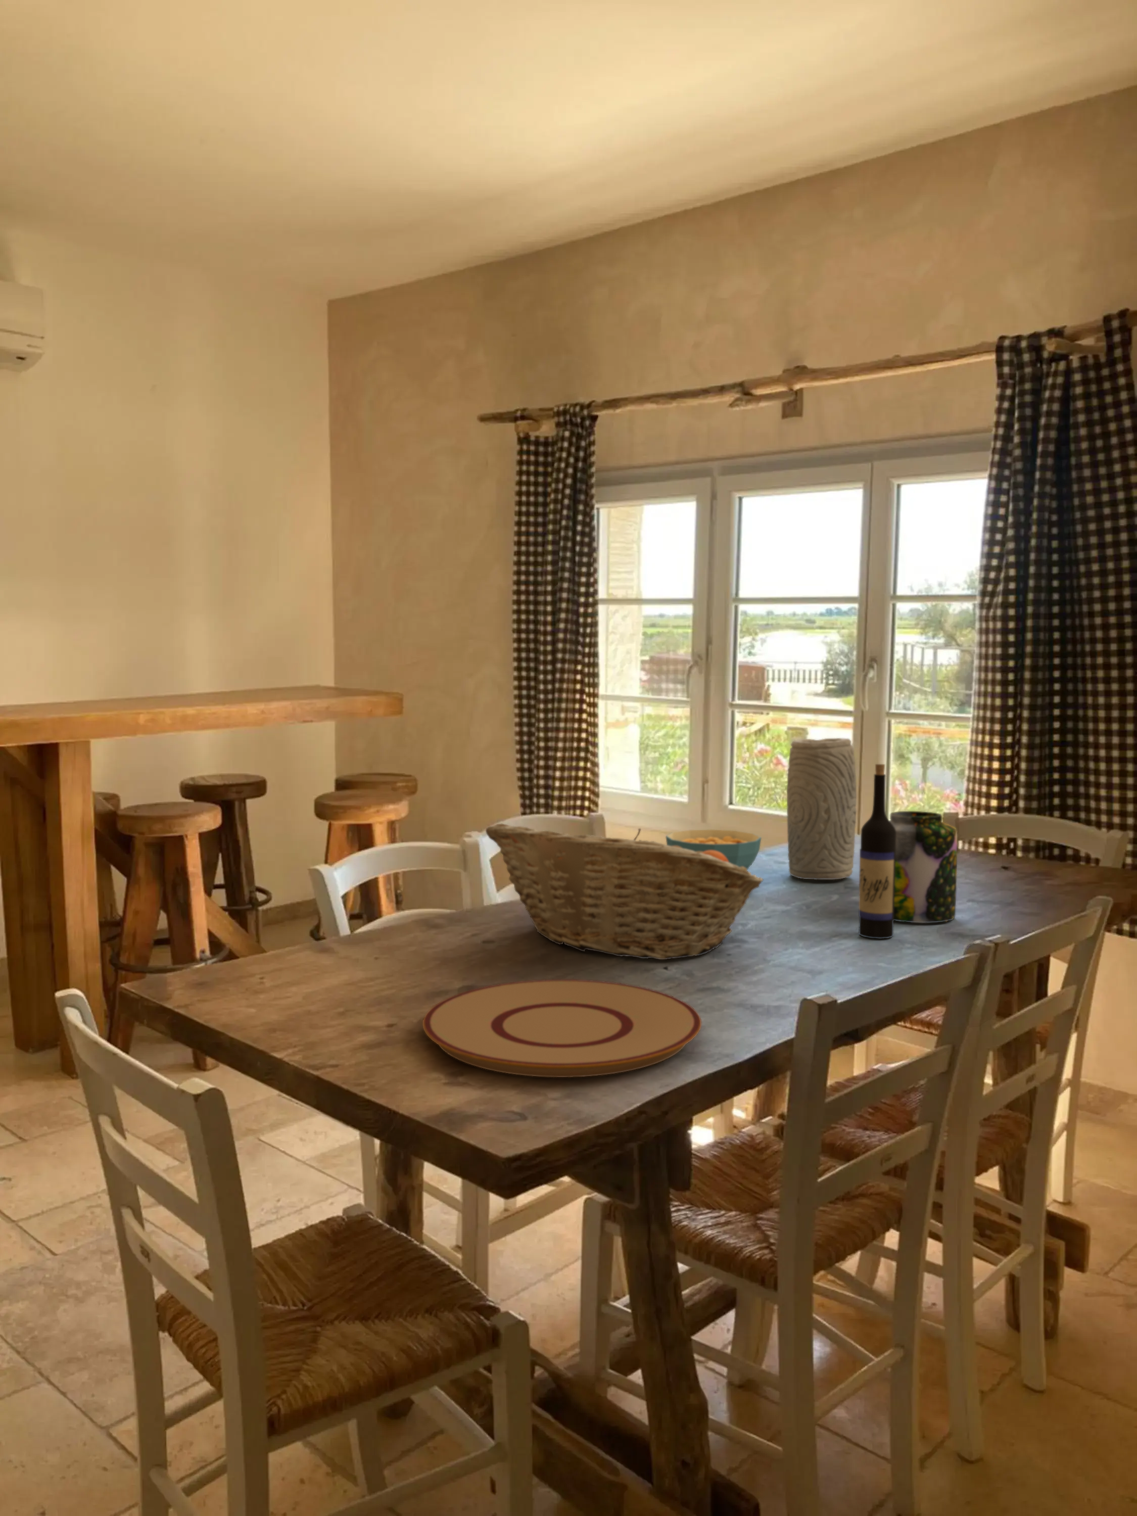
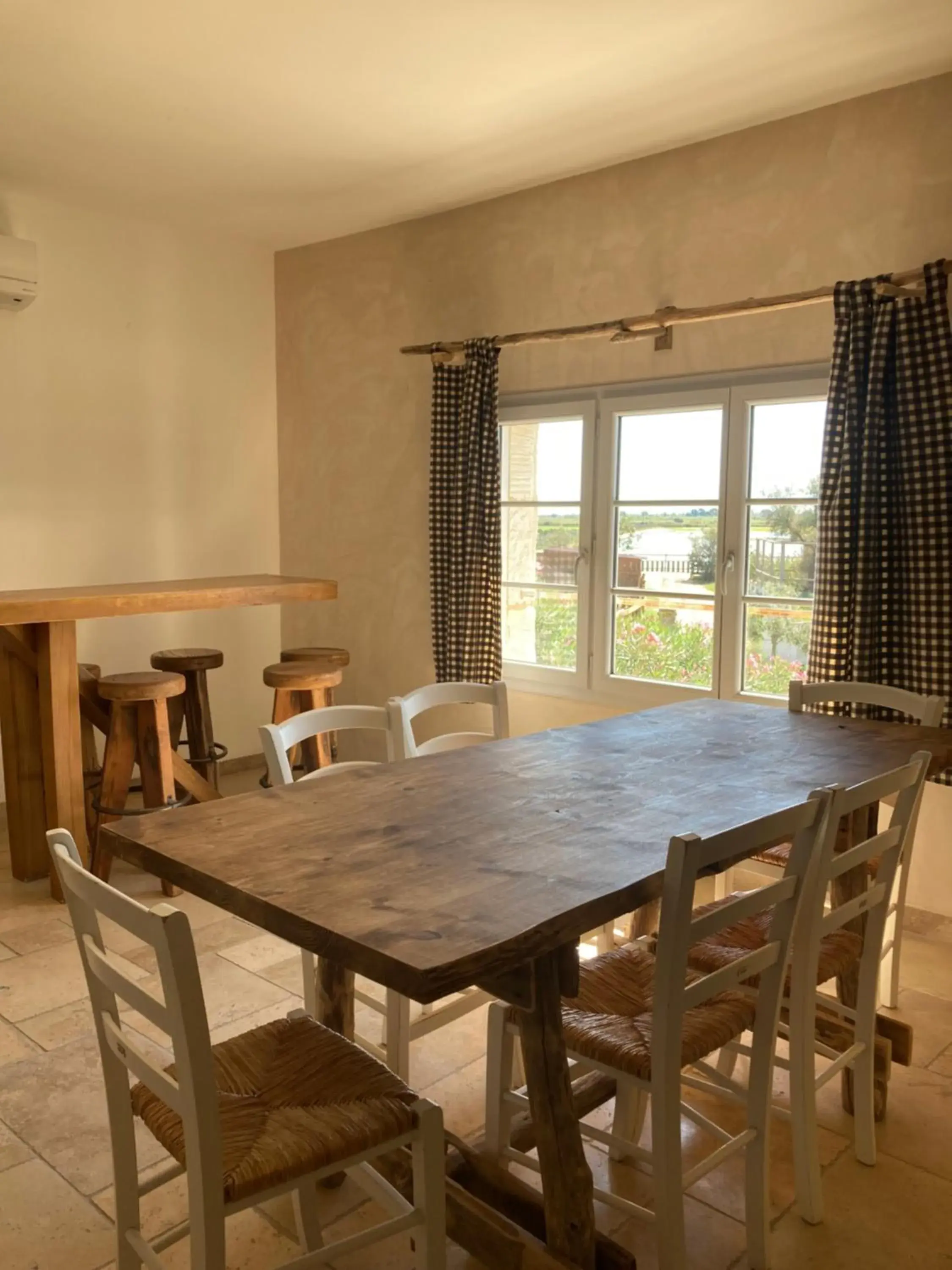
- wine bottle [858,764,896,939]
- cereal bowl [665,828,762,870]
- vase [786,738,858,880]
- fruit basket [485,824,763,960]
- jar [890,811,958,923]
- plate [422,979,702,1078]
